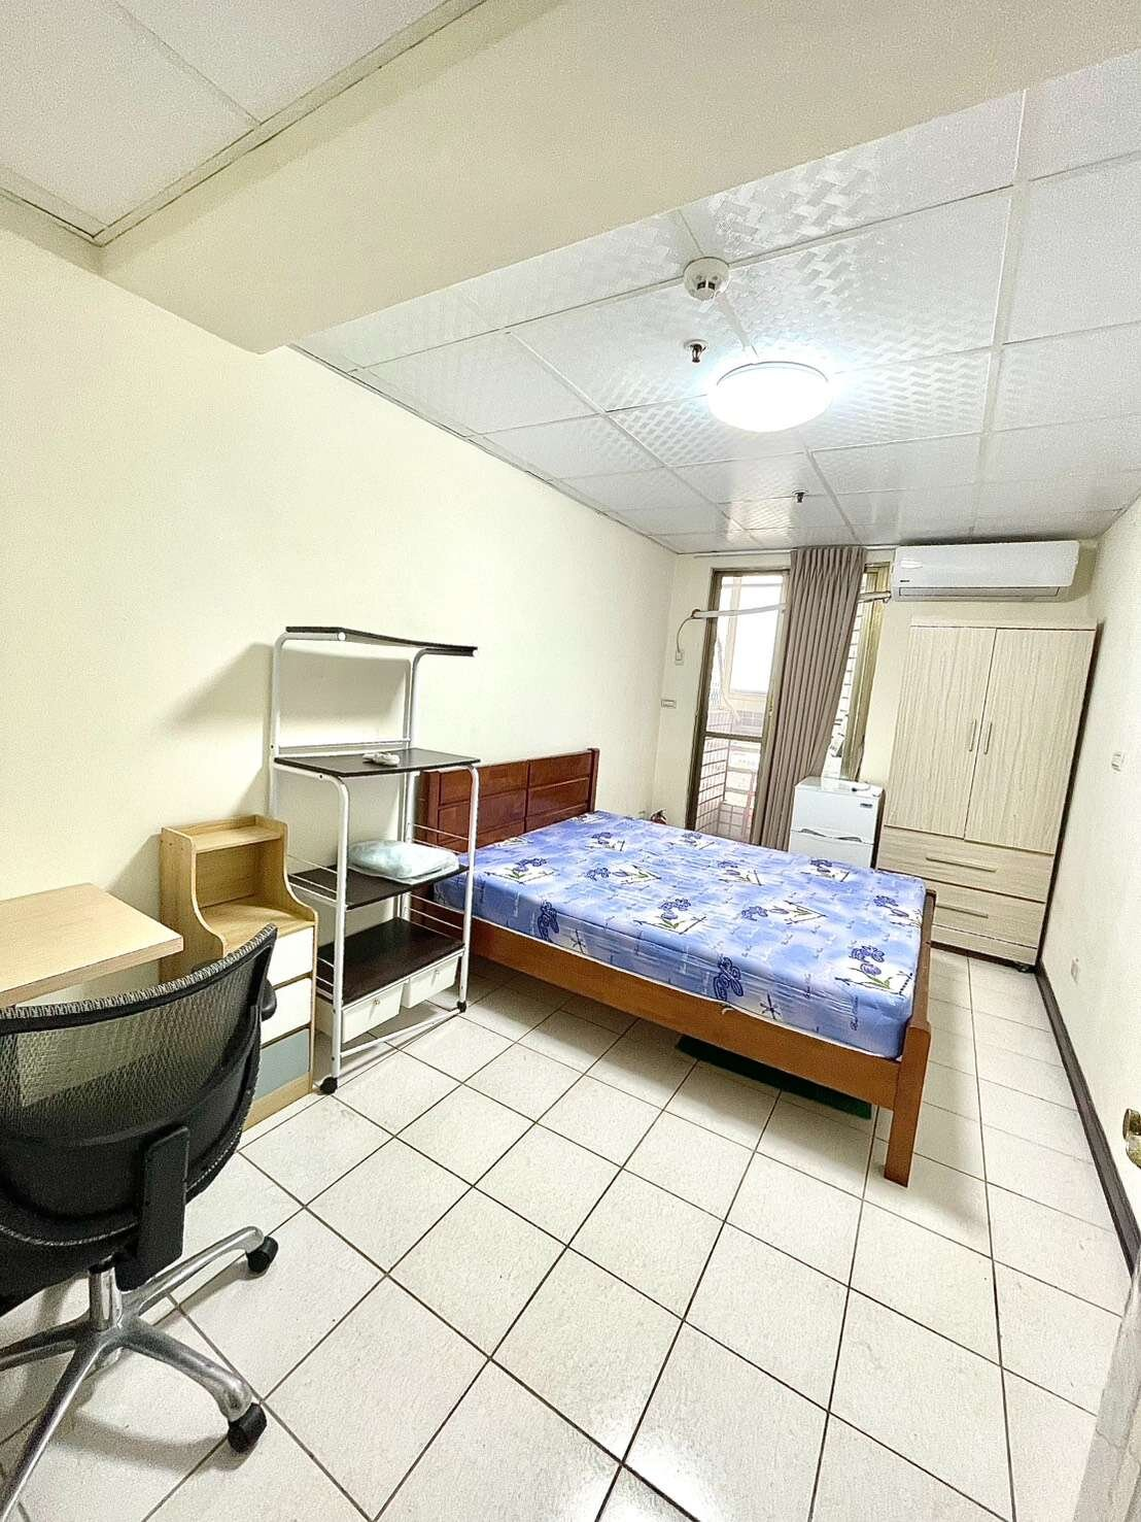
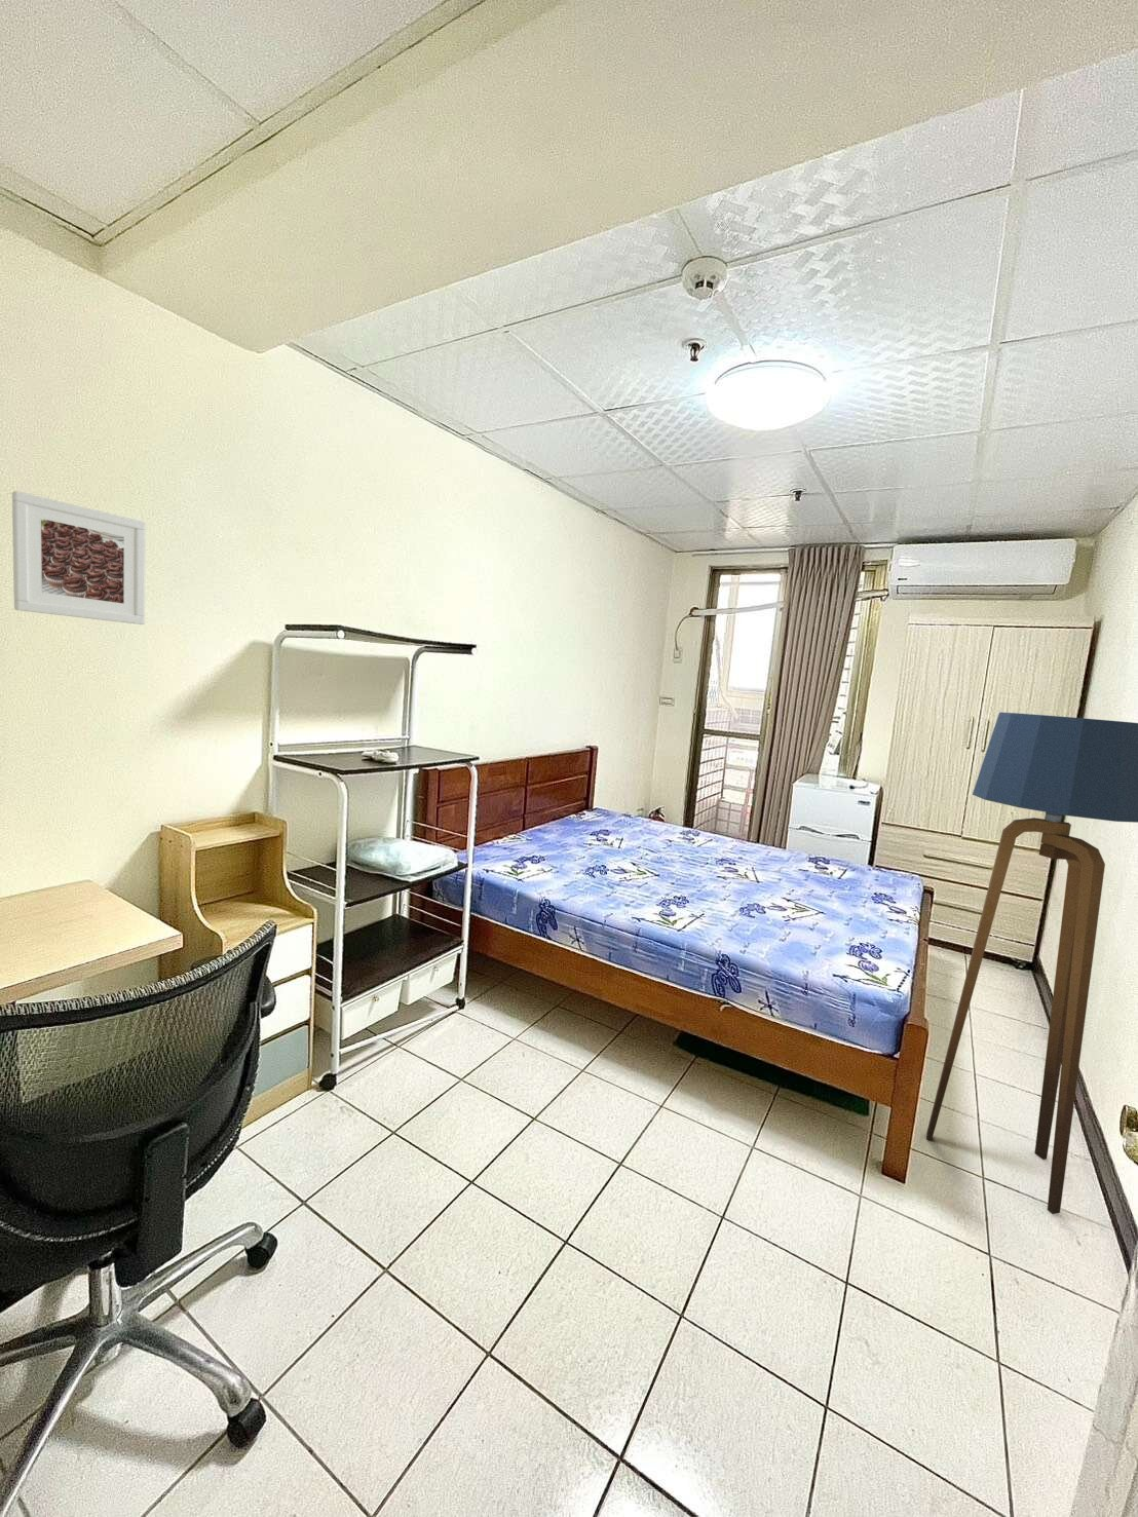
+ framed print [11,490,147,625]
+ floor lamp [925,711,1138,1215]
